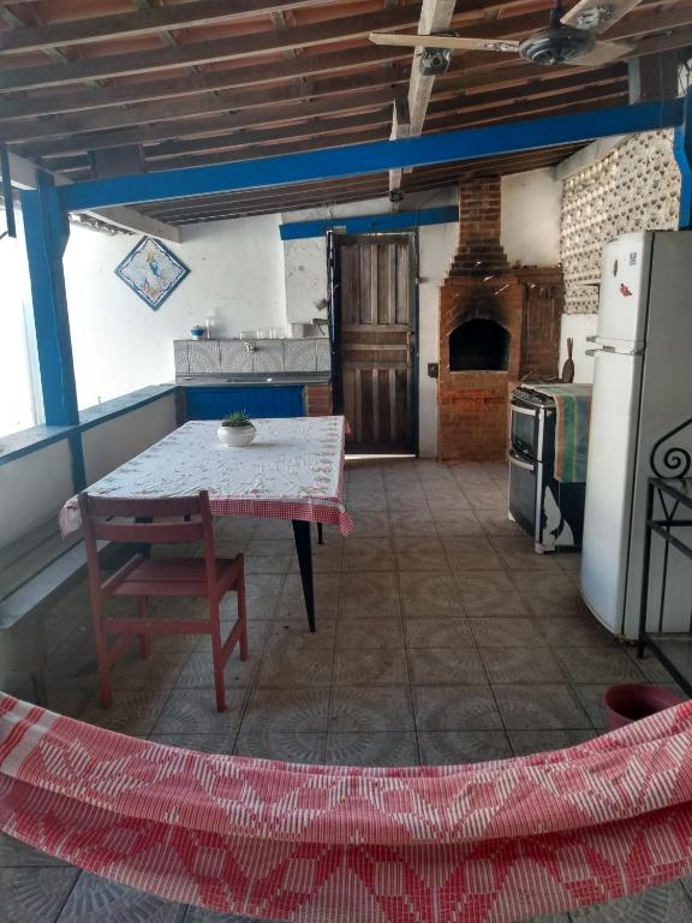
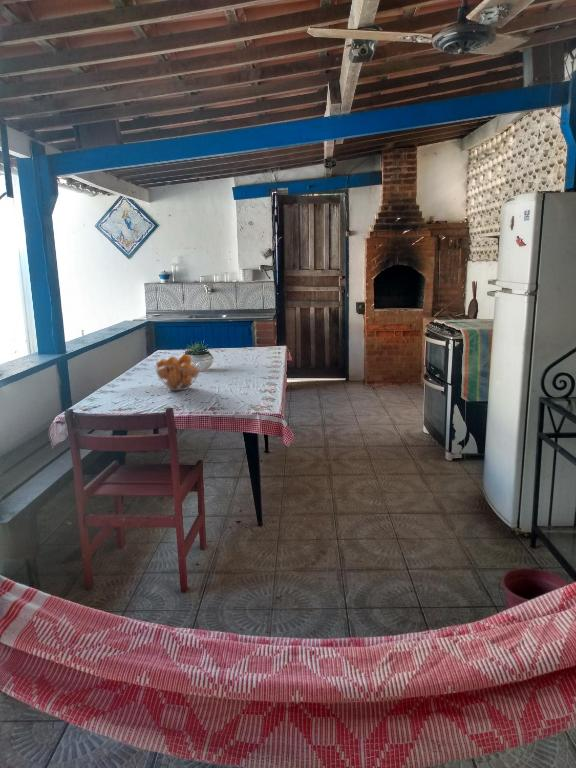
+ fruit basket [153,353,202,391]
